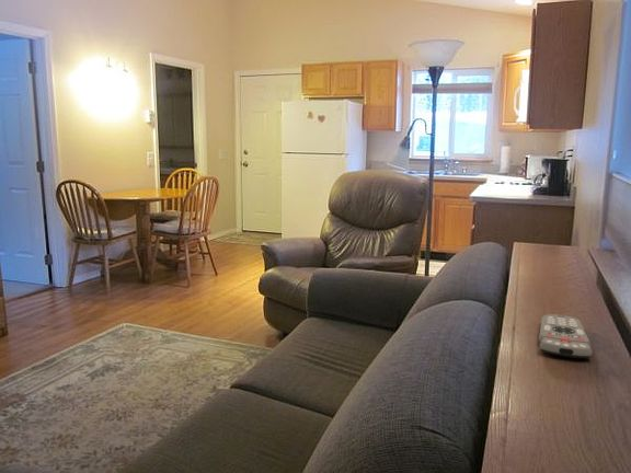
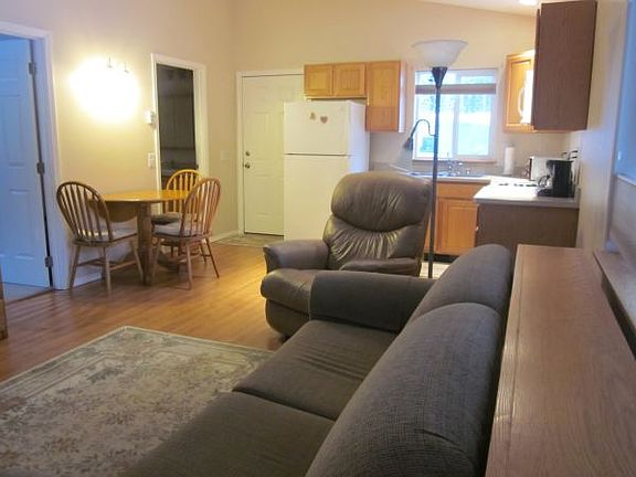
- remote control [538,313,594,359]
